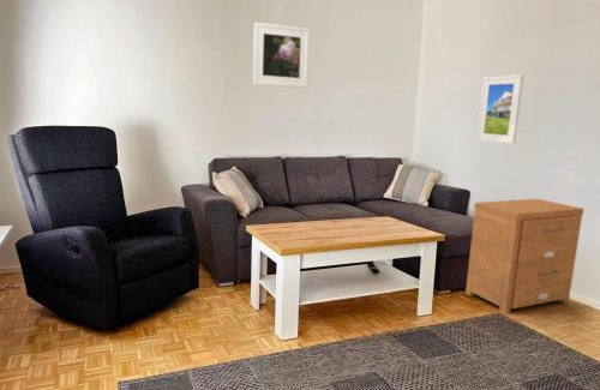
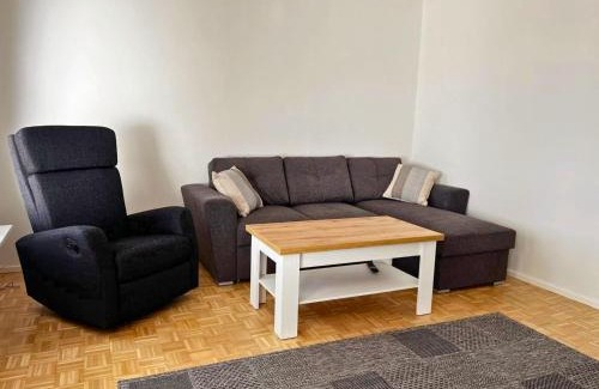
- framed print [475,73,524,145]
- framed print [252,22,311,89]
- nightstand [464,198,586,314]
